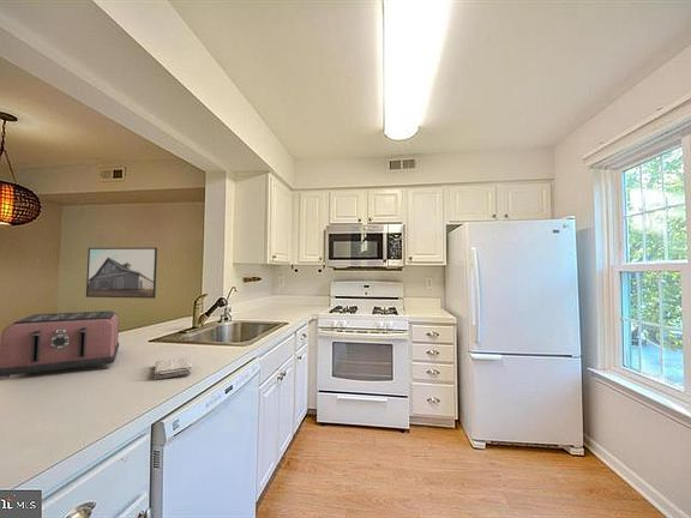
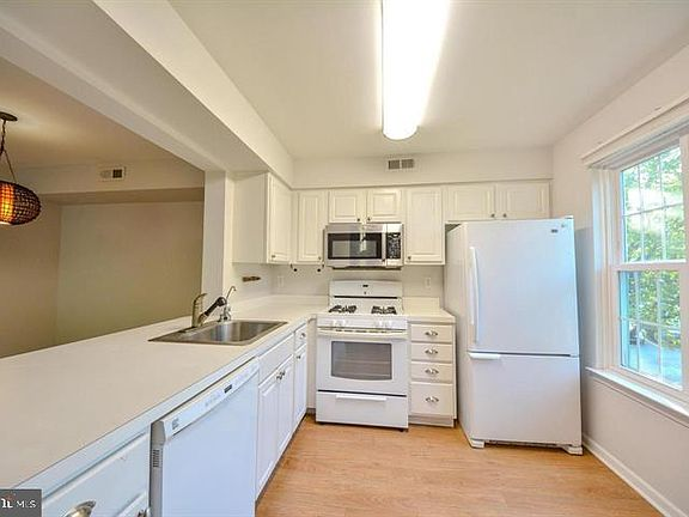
- washcloth [154,356,193,380]
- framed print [85,247,158,300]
- toaster [0,309,120,381]
